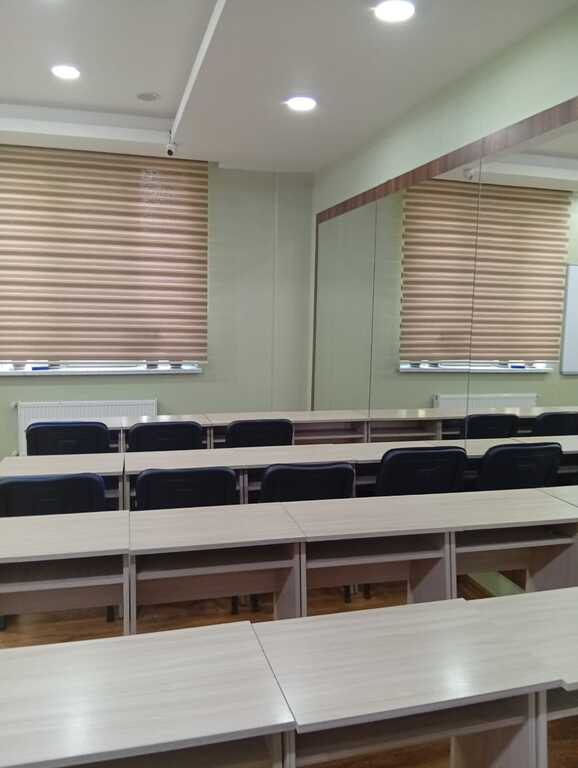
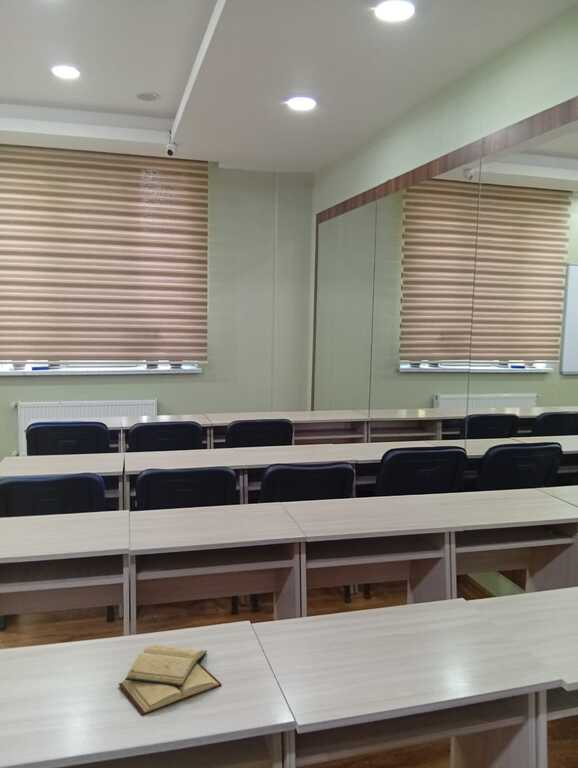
+ diary [118,644,223,716]
